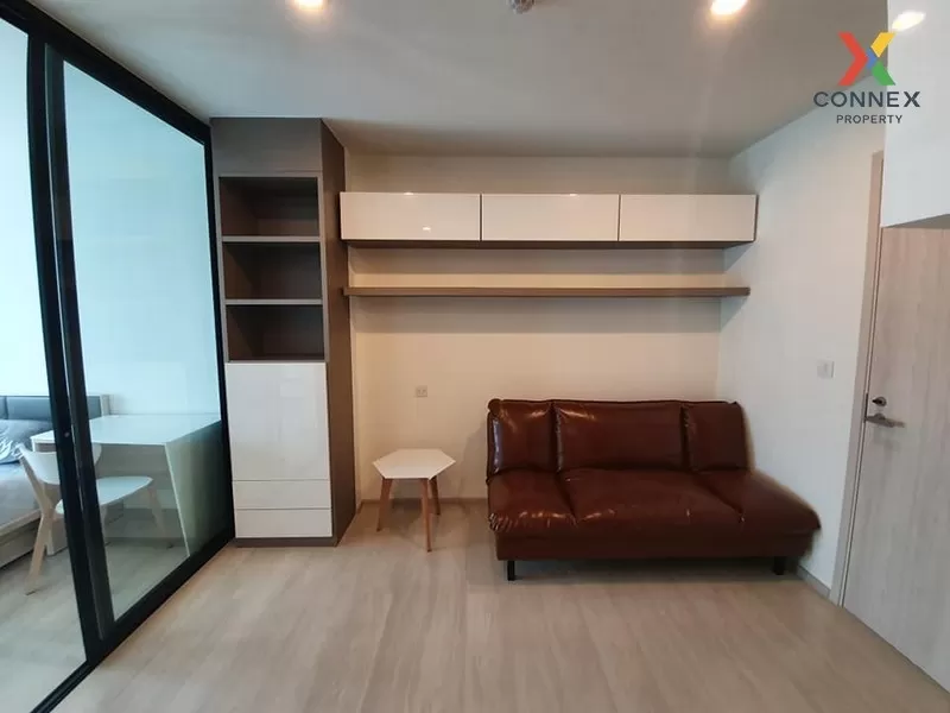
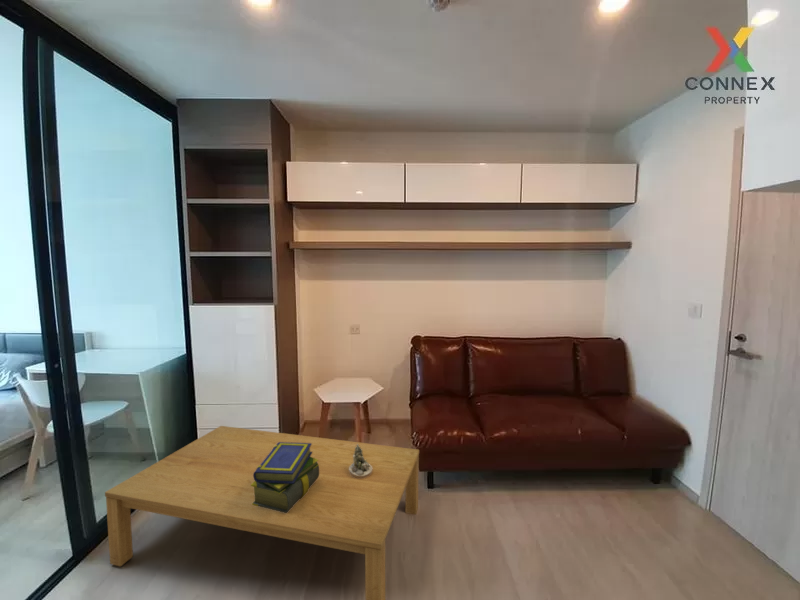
+ coffee table [104,425,420,600]
+ succulent planter [349,444,373,478]
+ stack of books [251,442,319,513]
